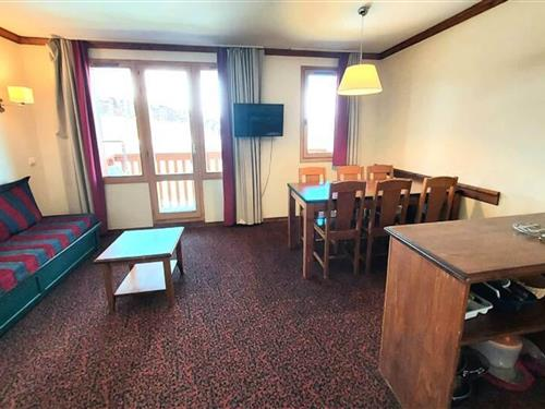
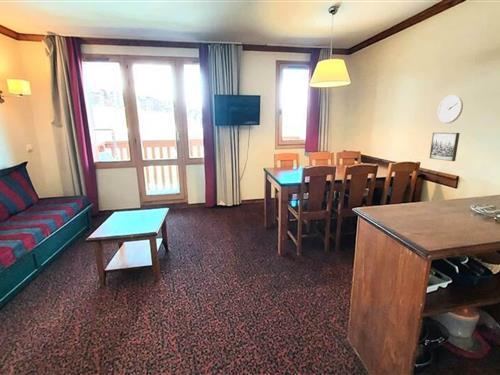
+ wall clock [437,94,464,124]
+ wall art [429,132,461,162]
